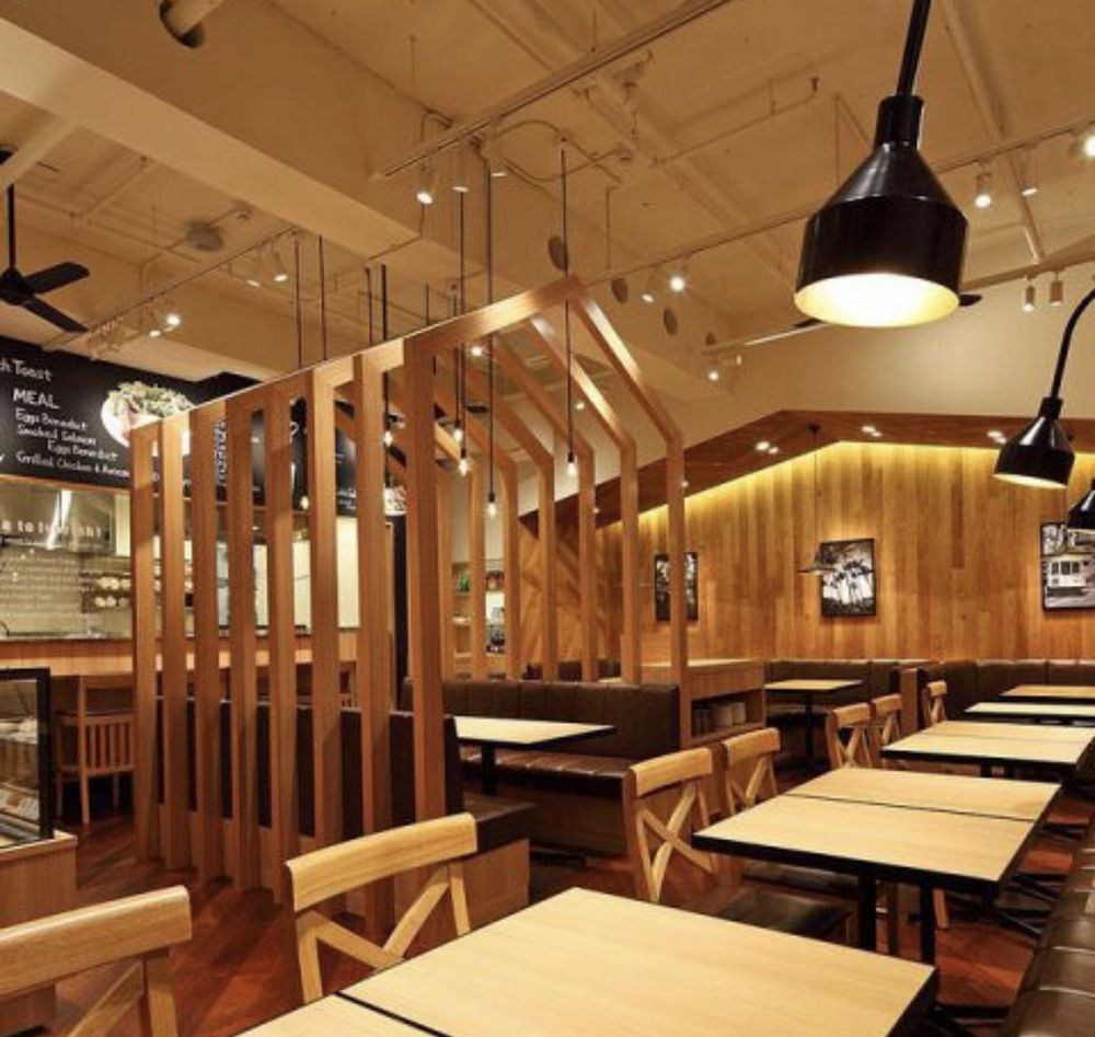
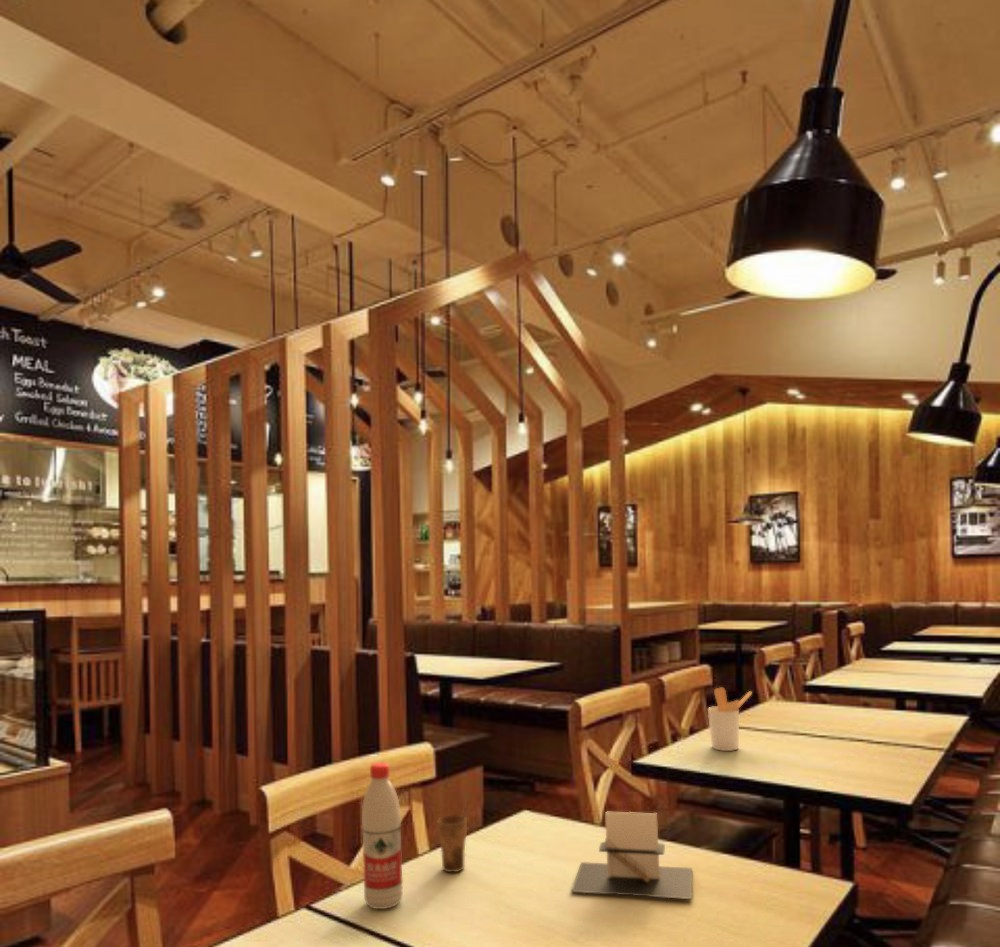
+ water bottle [361,761,404,910]
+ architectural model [570,811,693,900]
+ cup [436,805,468,873]
+ utensil holder [707,686,753,752]
